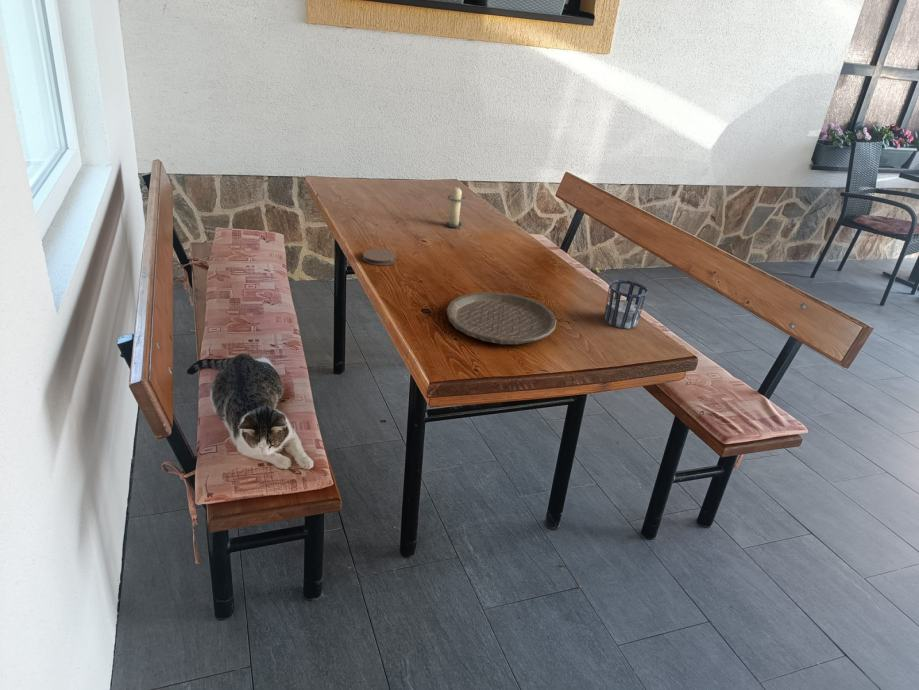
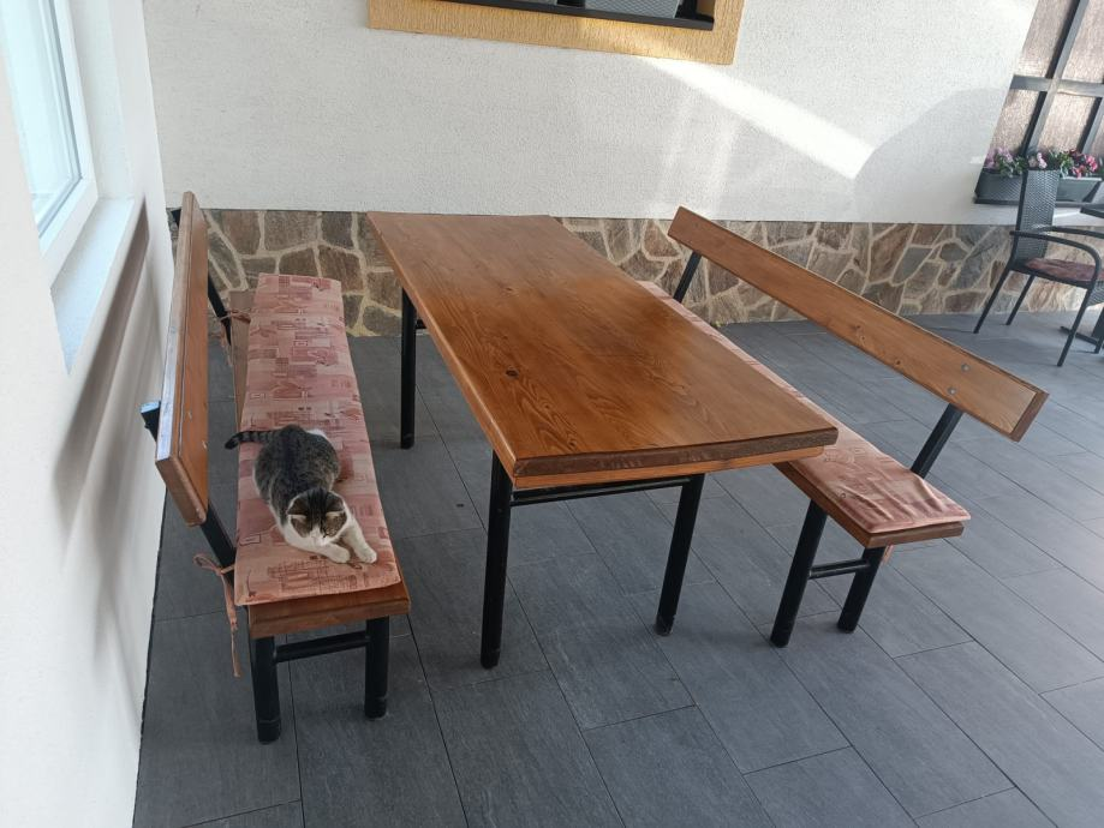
- cup [603,279,649,330]
- coaster [362,248,397,266]
- plate [446,291,558,345]
- candle [445,183,466,229]
